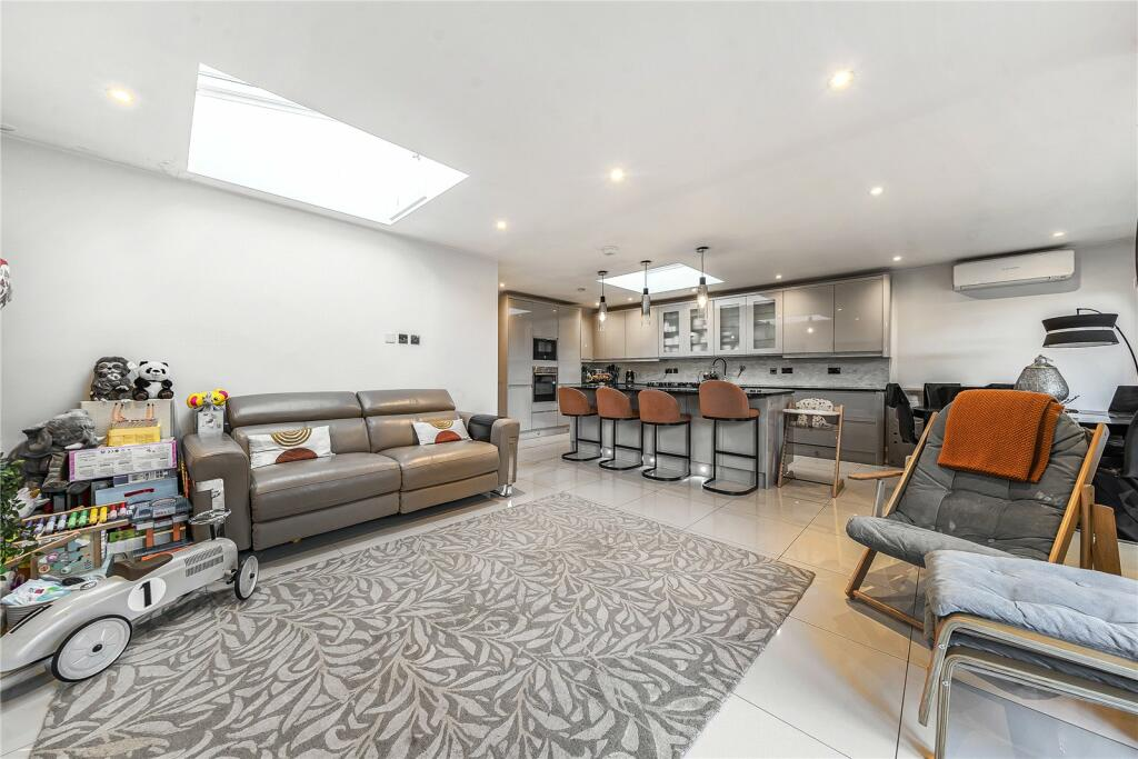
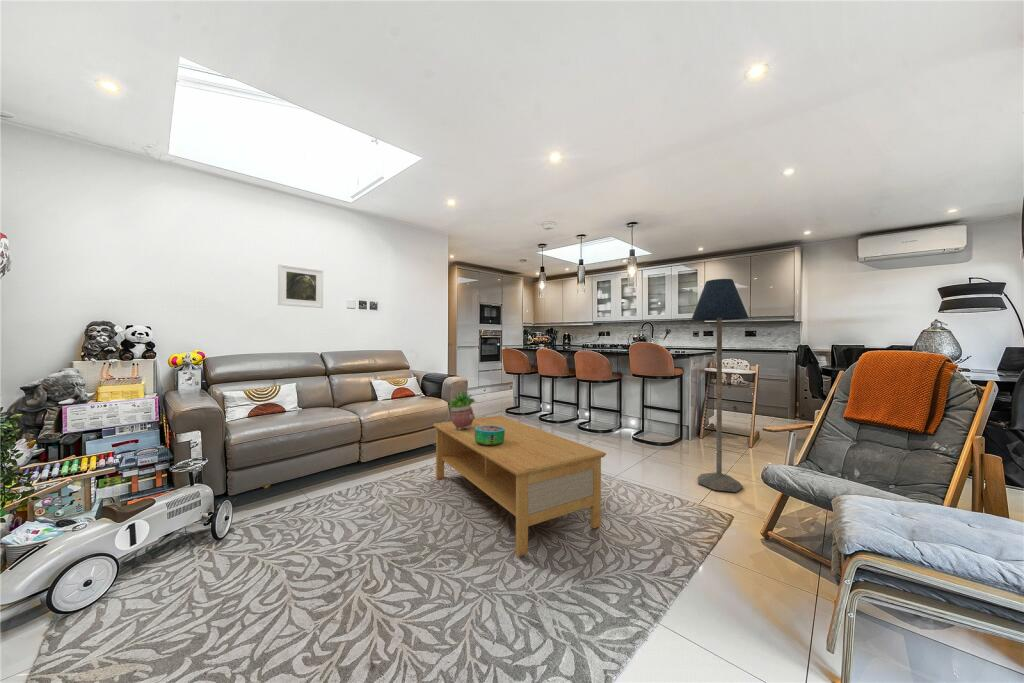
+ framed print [277,263,324,309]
+ decorative bowl [475,425,505,446]
+ coffee table [432,415,607,557]
+ floor lamp [690,278,750,493]
+ potted plant [445,389,476,430]
